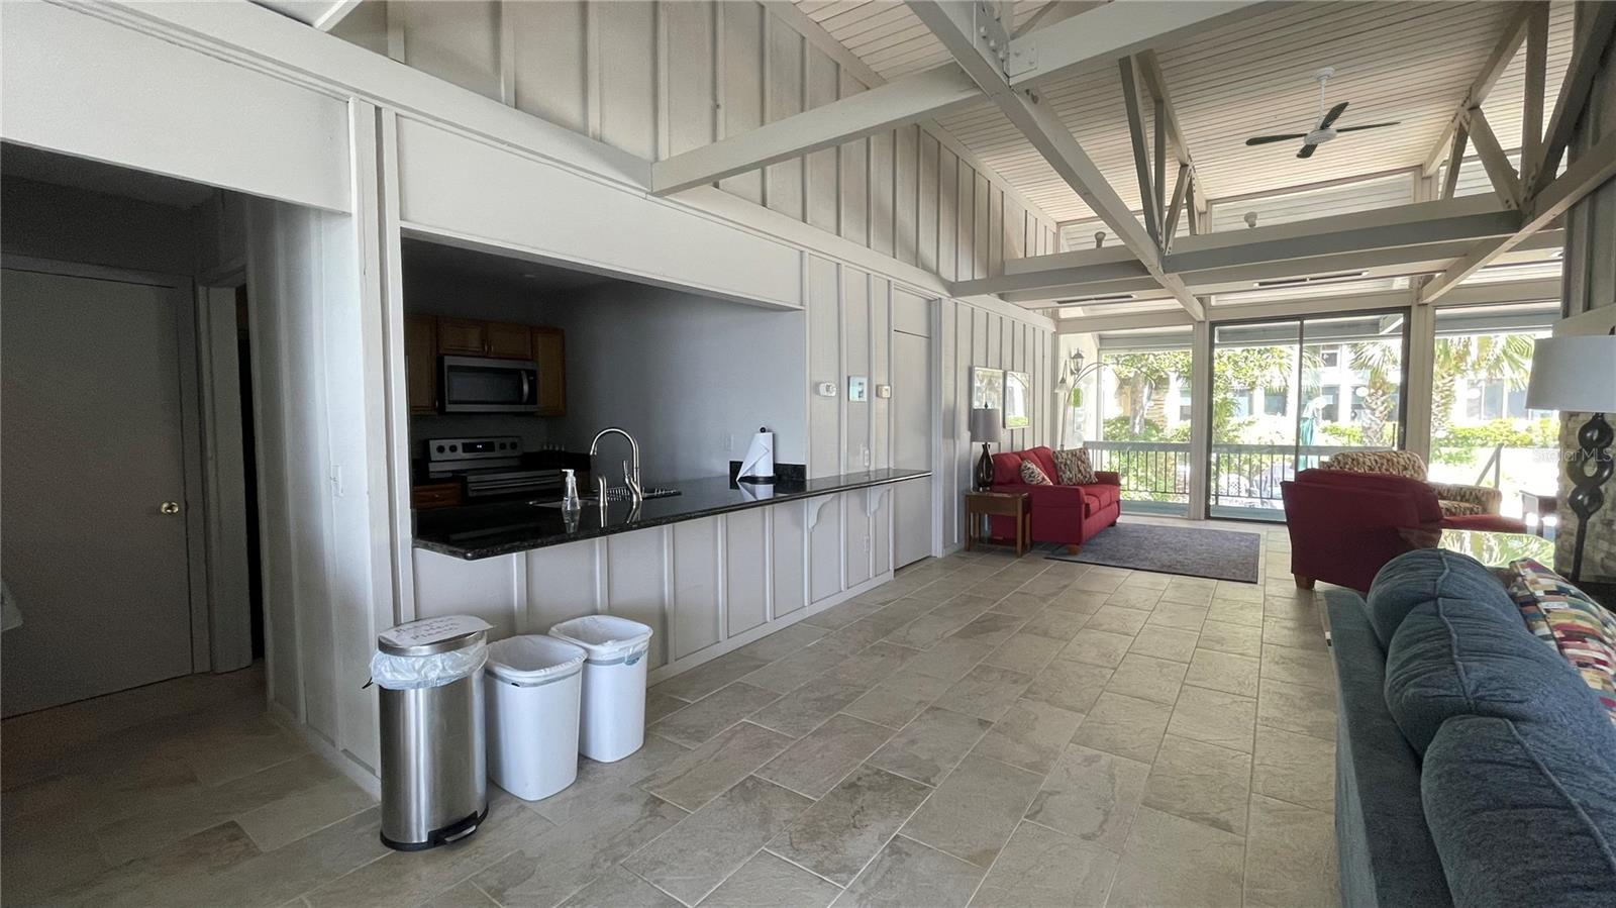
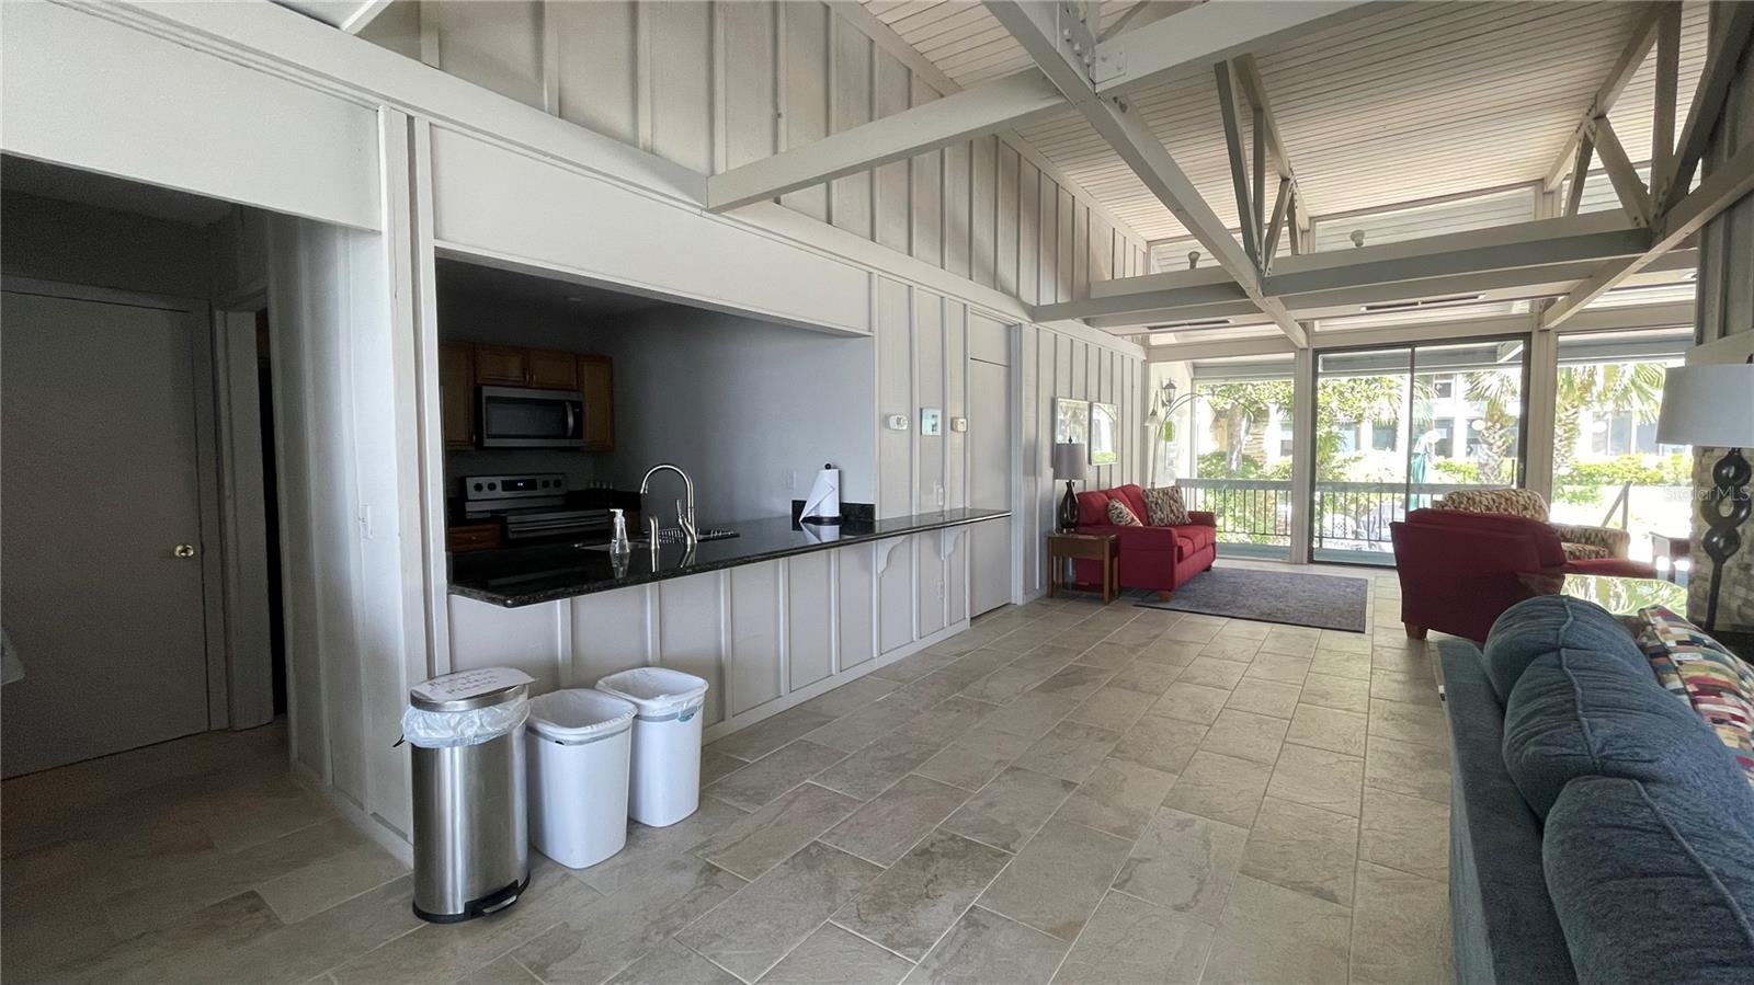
- ceiling fan [1244,67,1402,160]
